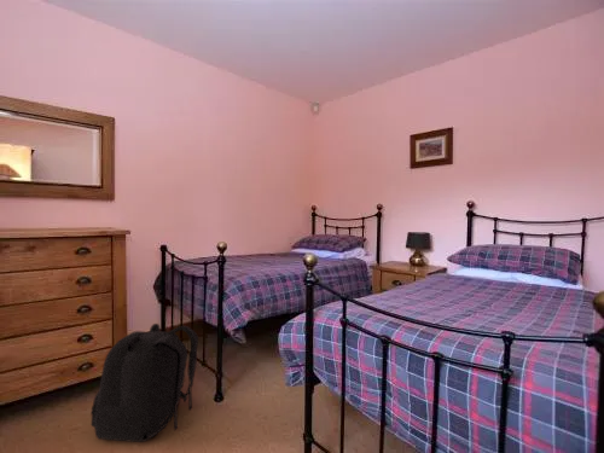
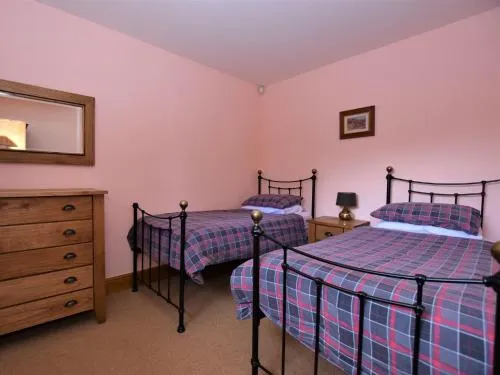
- backpack [91,323,199,443]
